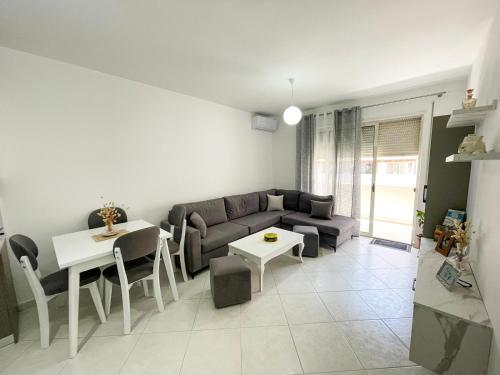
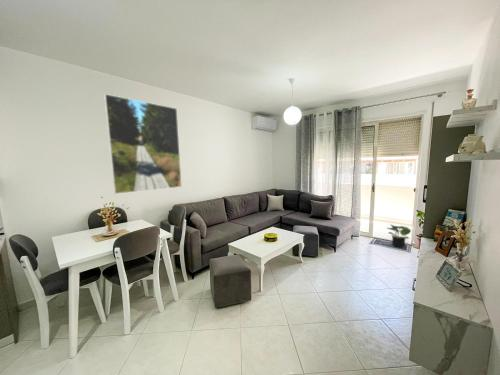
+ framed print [103,93,183,195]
+ potted plant [386,223,412,249]
